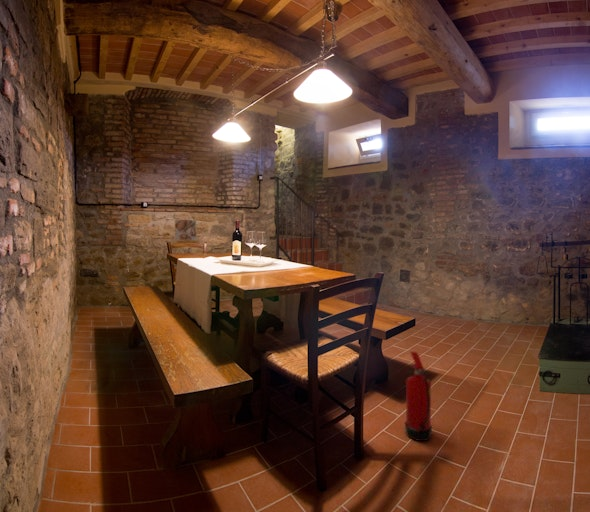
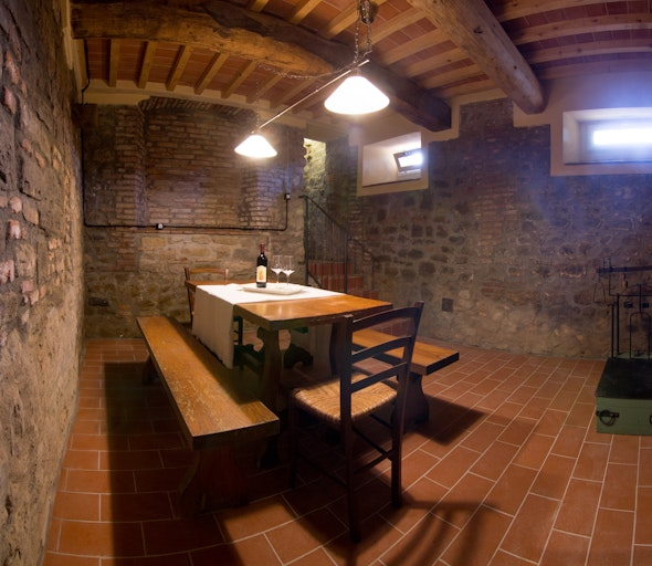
- fire extinguisher [404,351,433,442]
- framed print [174,219,198,241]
